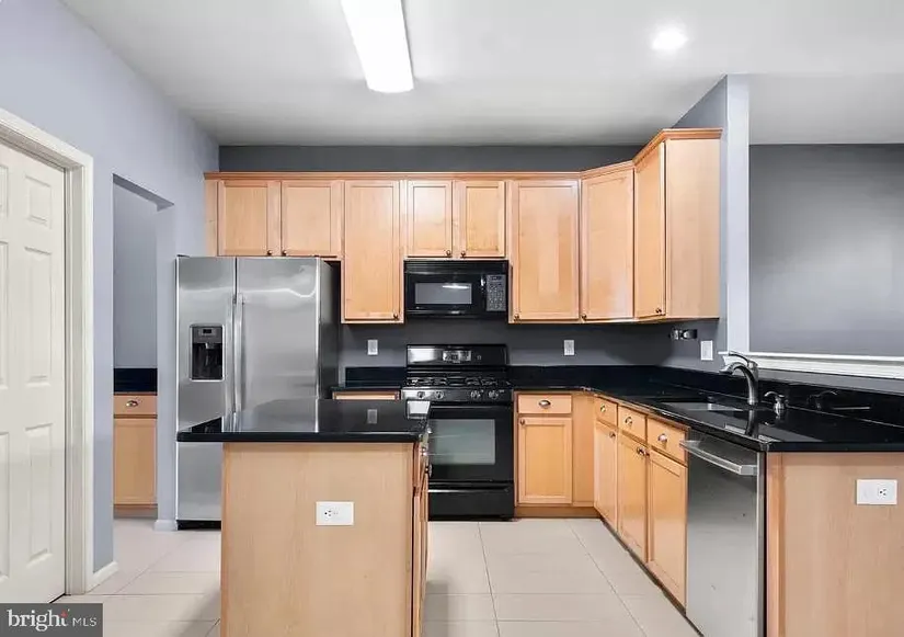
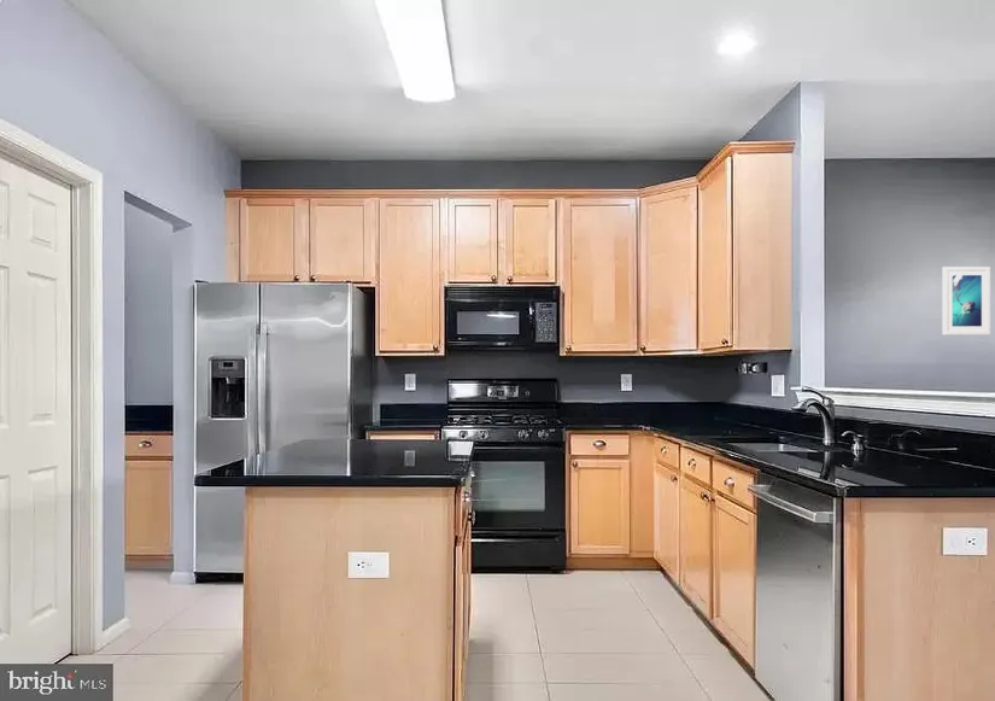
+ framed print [941,265,991,335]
